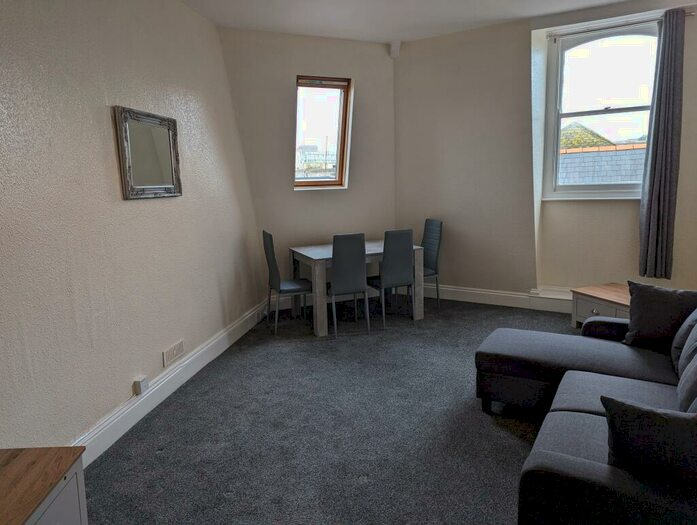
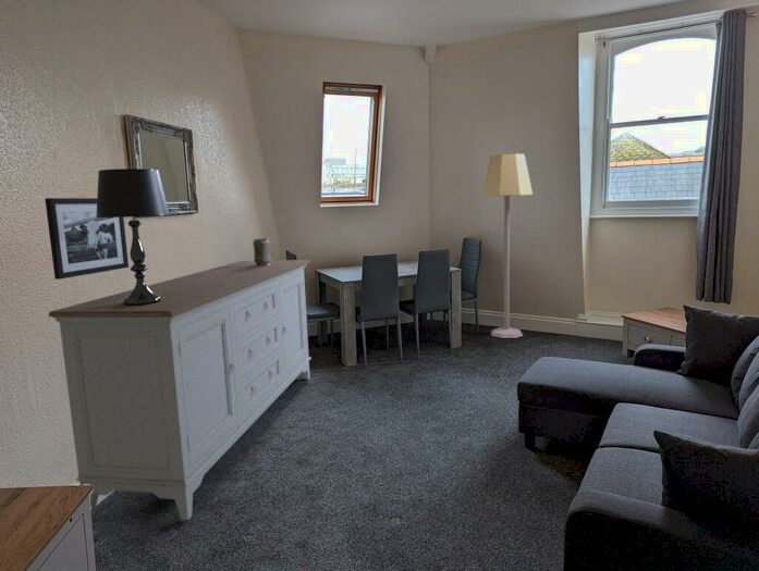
+ lamp [481,152,534,339]
+ picture frame [44,197,130,281]
+ table lamp [96,167,171,306]
+ sideboard [47,259,313,521]
+ vase [252,237,272,266]
